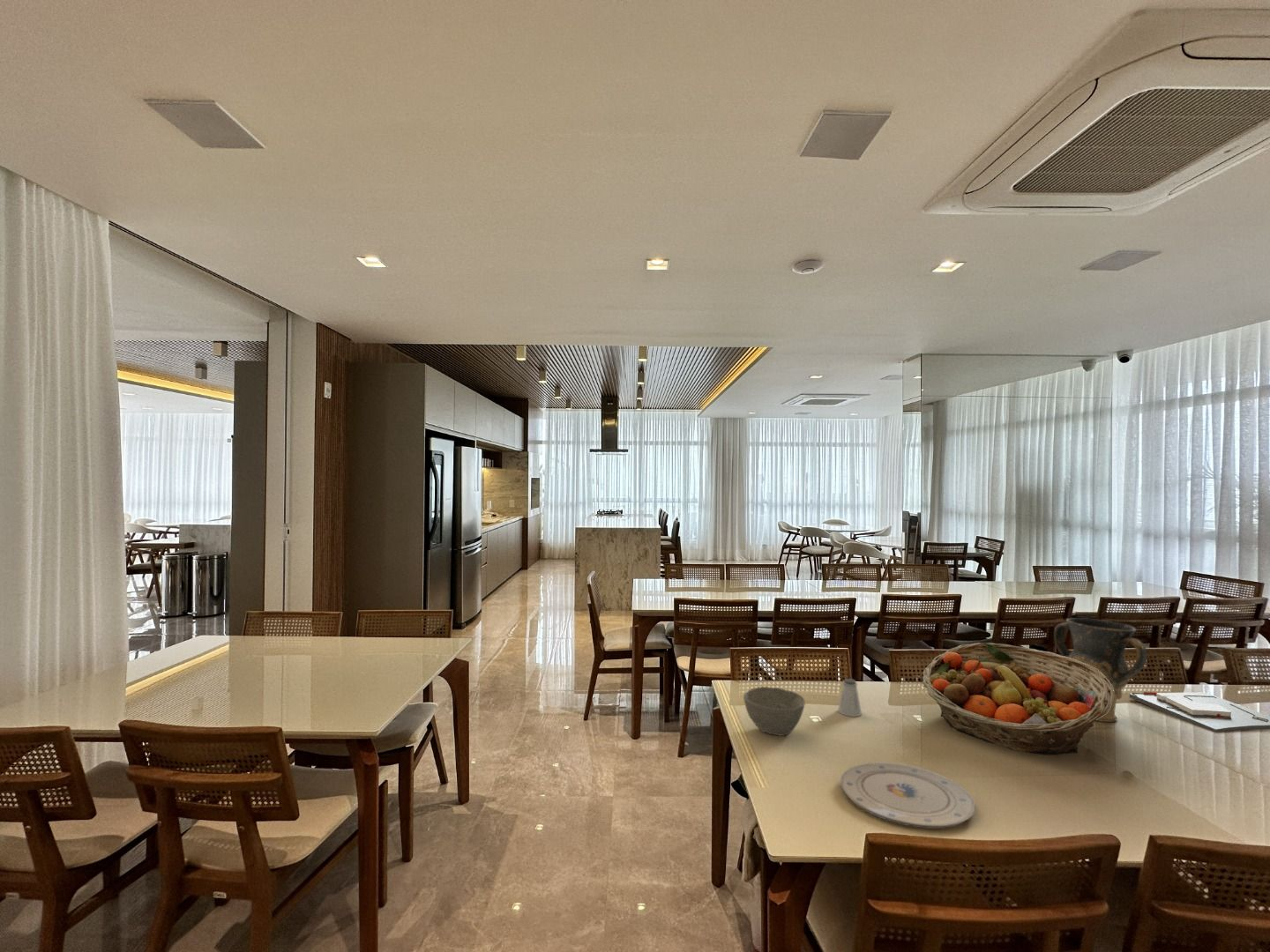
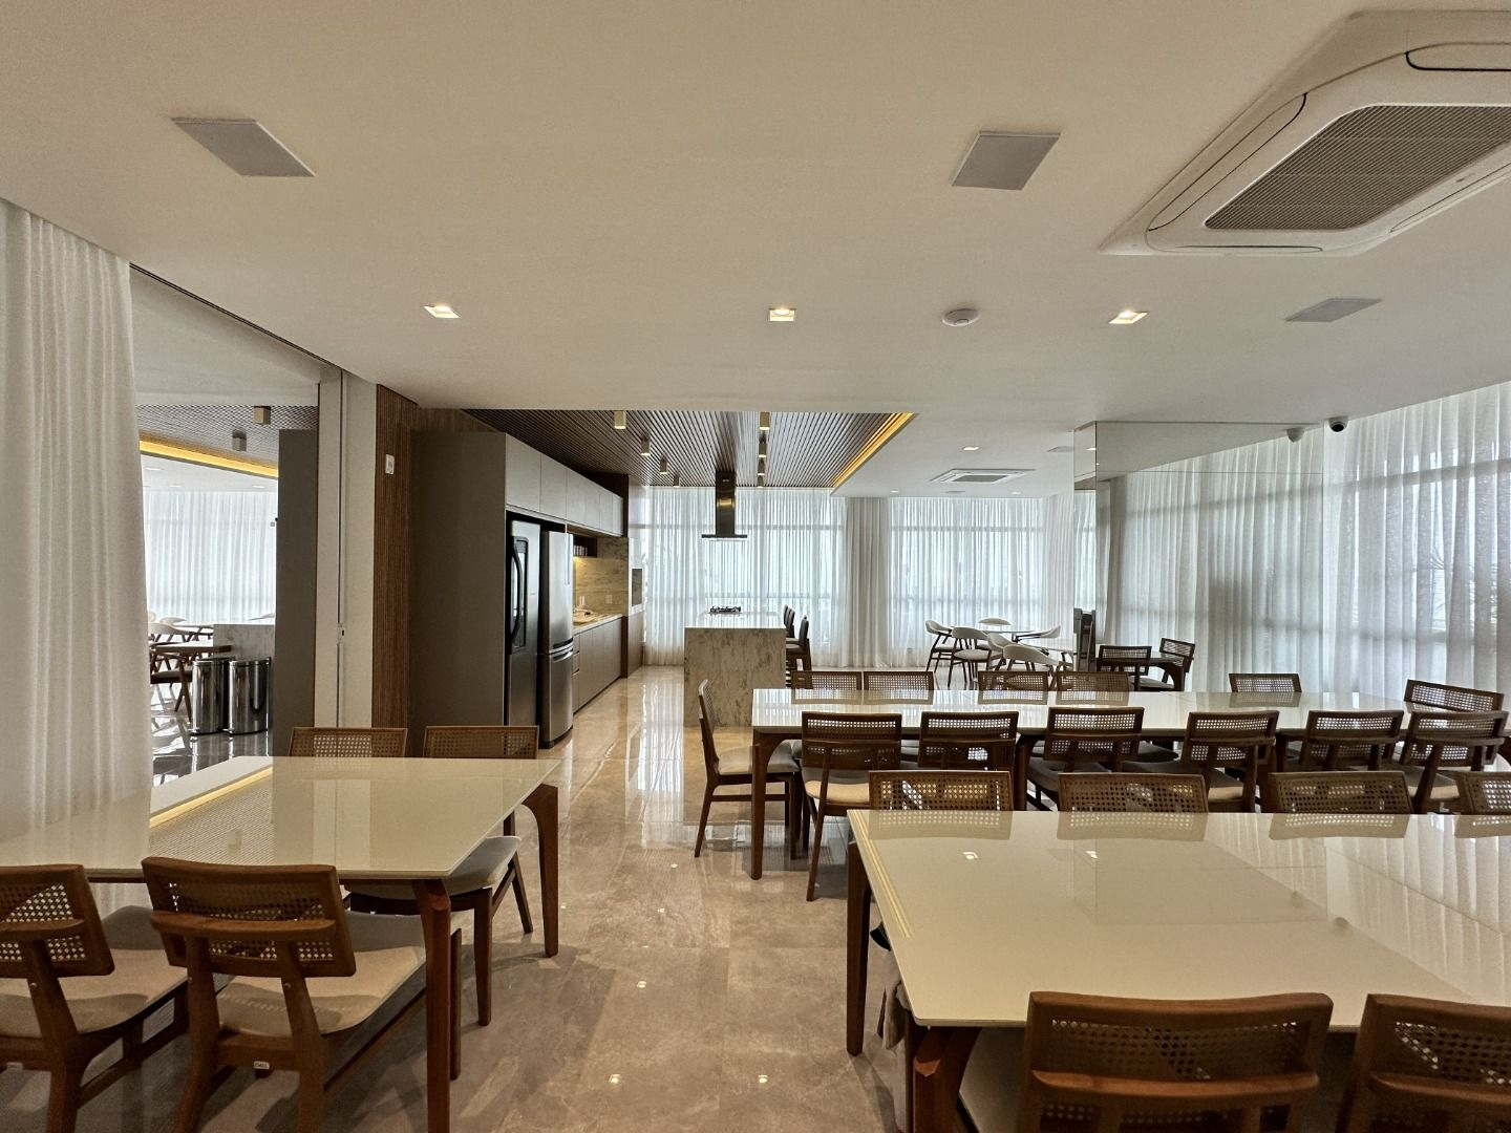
- saltshaker [837,678,863,718]
- vase [1053,617,1148,723]
- plate [840,762,976,829]
- board game [1129,691,1270,733]
- bowl [743,686,806,737]
- fruit basket [922,642,1114,755]
